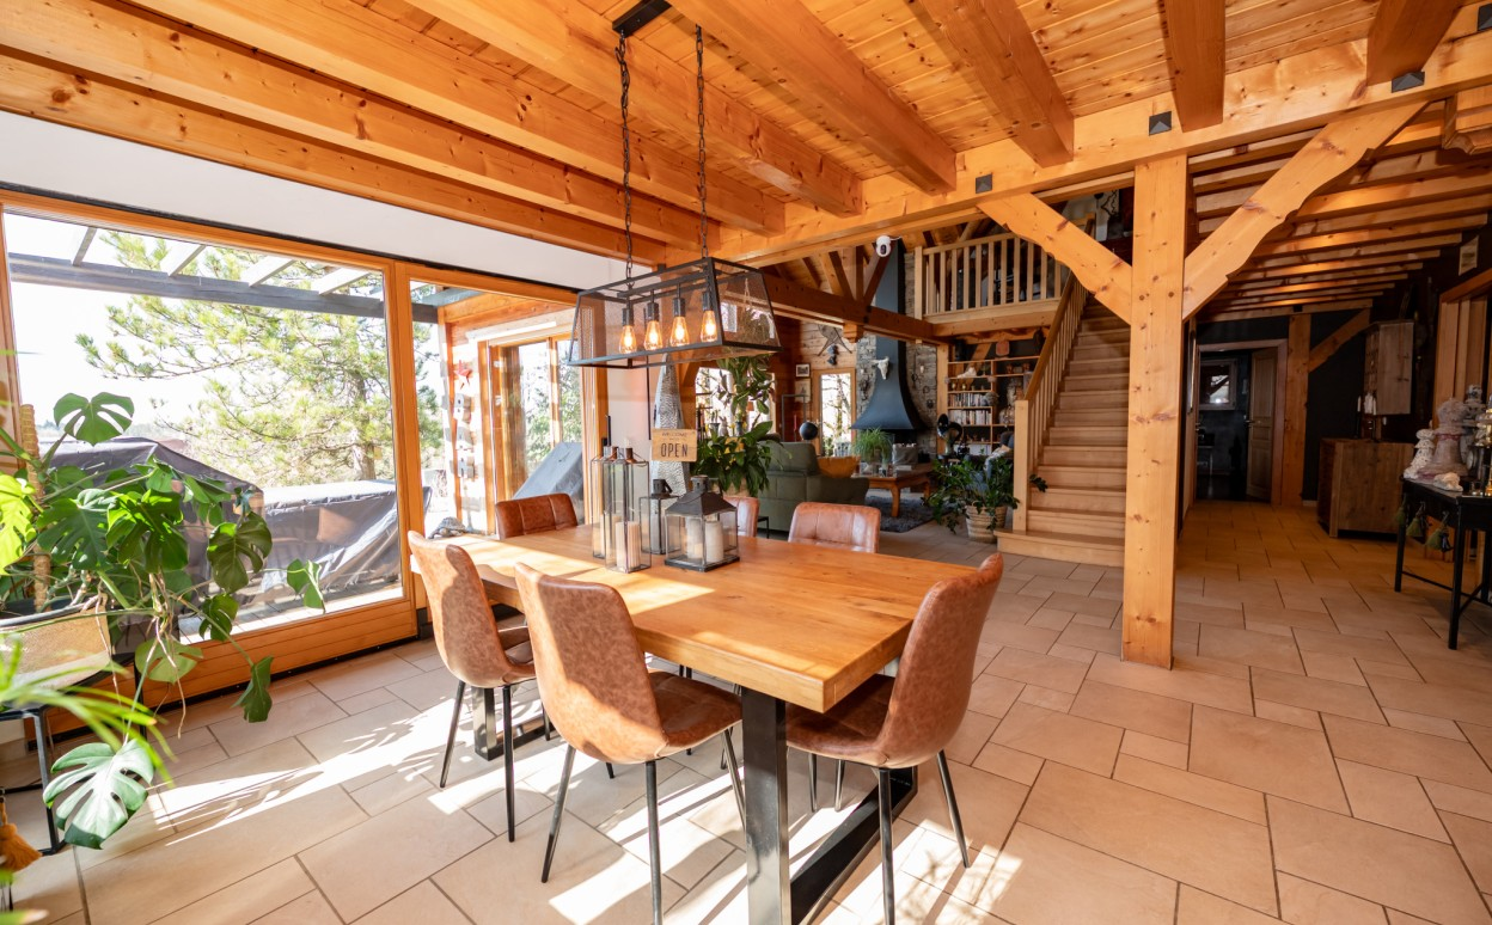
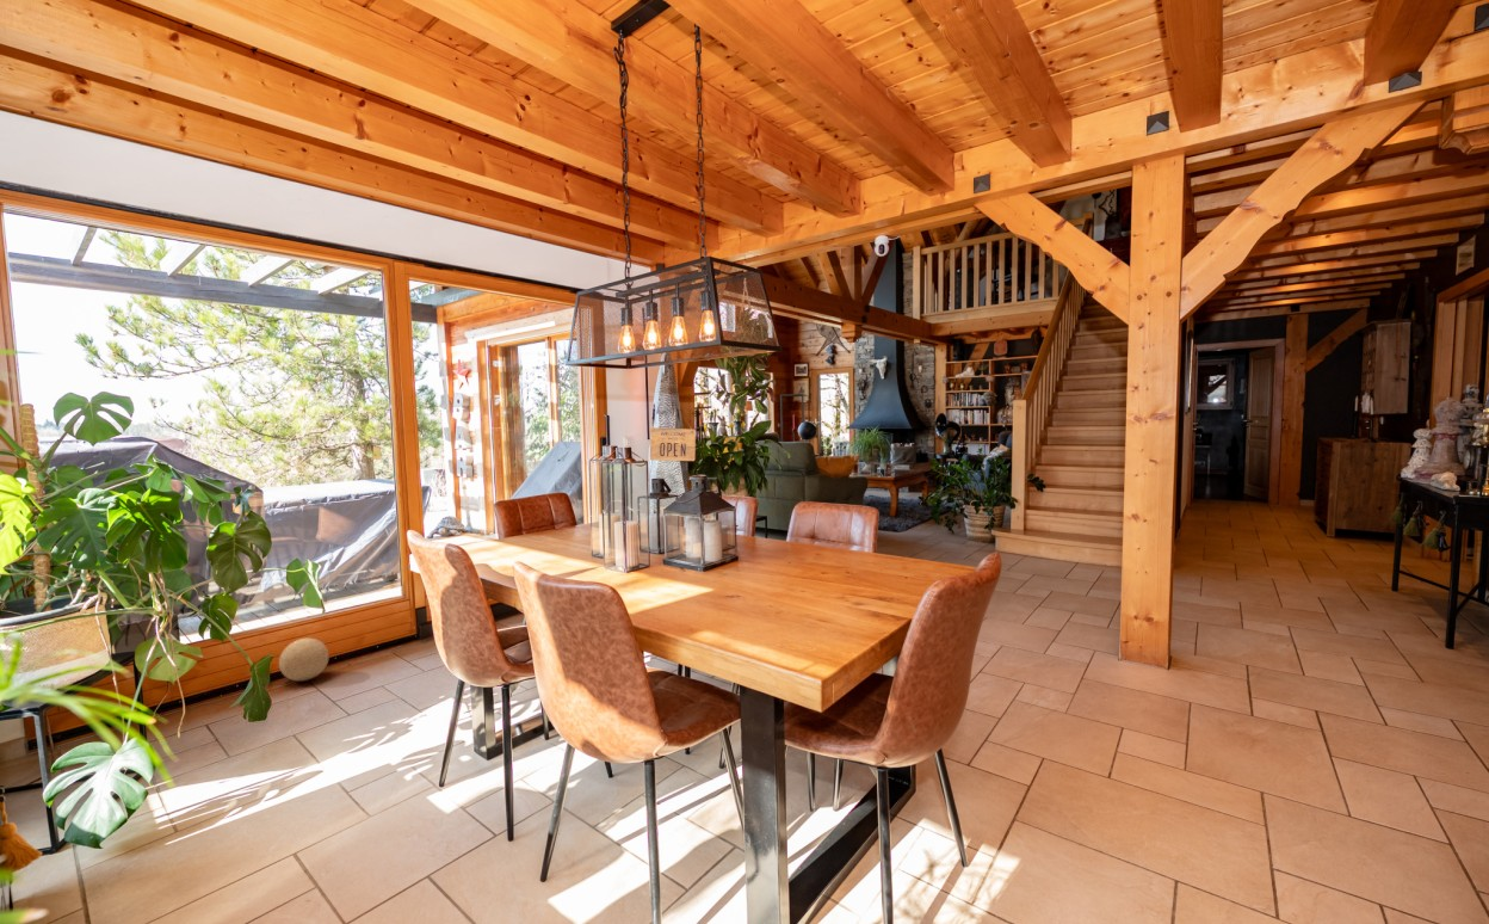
+ decorative ball [278,636,330,682]
